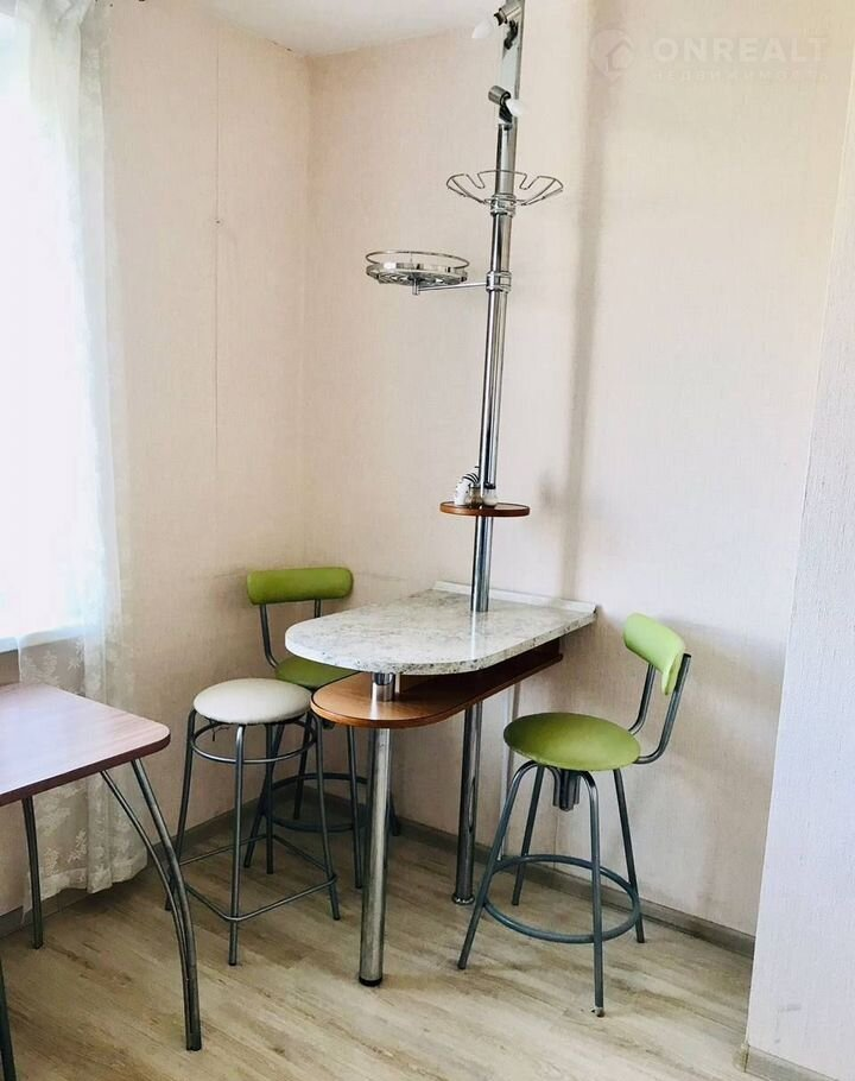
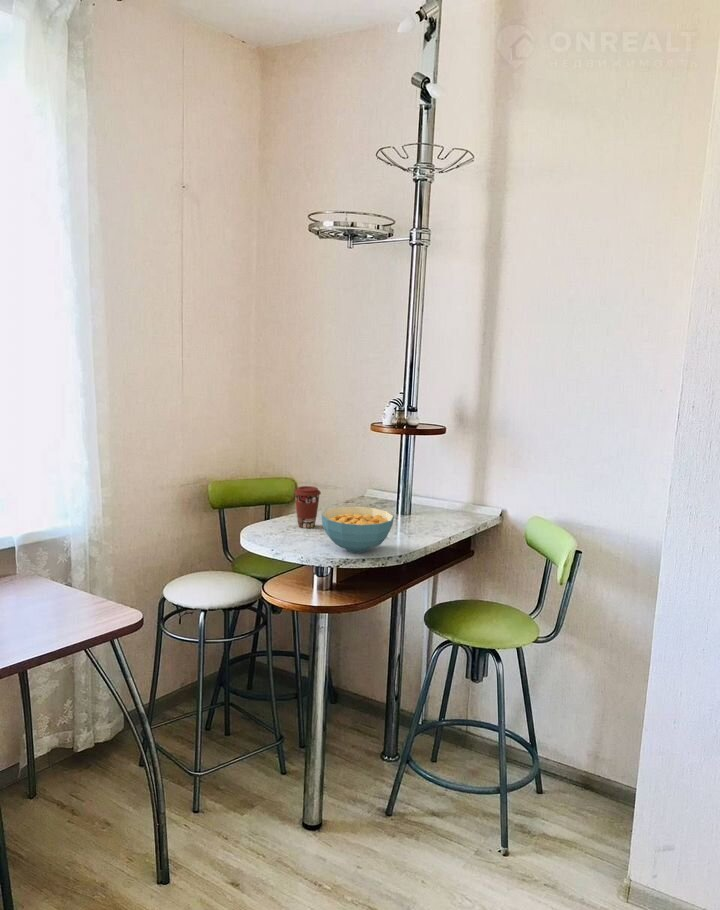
+ coffee cup [293,485,322,529]
+ cereal bowl [320,505,395,554]
